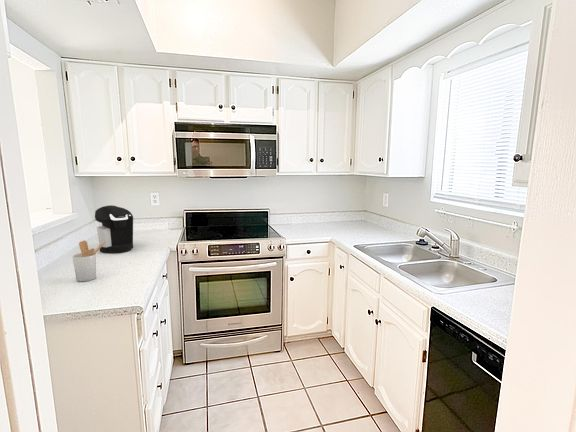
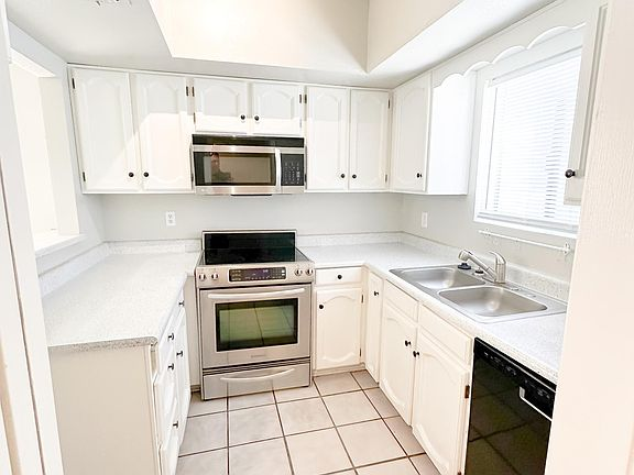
- utensil holder [71,240,106,282]
- coffee maker [94,204,134,254]
